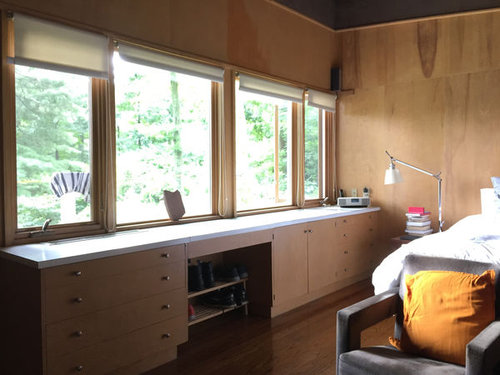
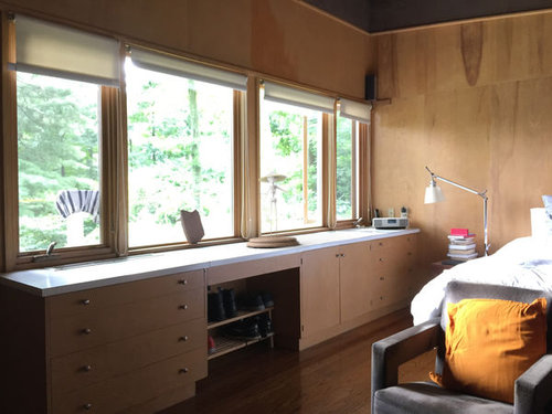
+ desk lamp [245,169,301,248]
